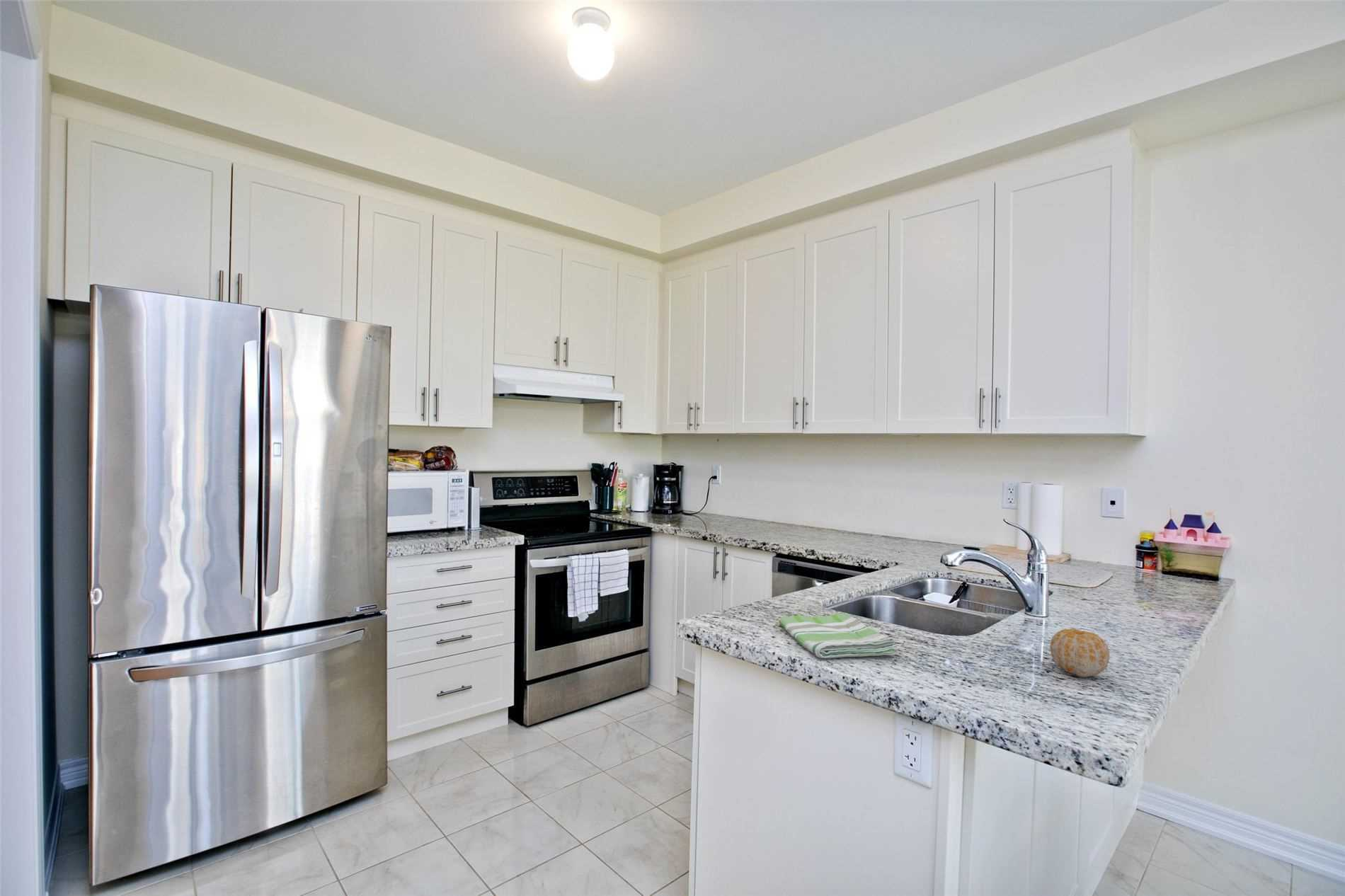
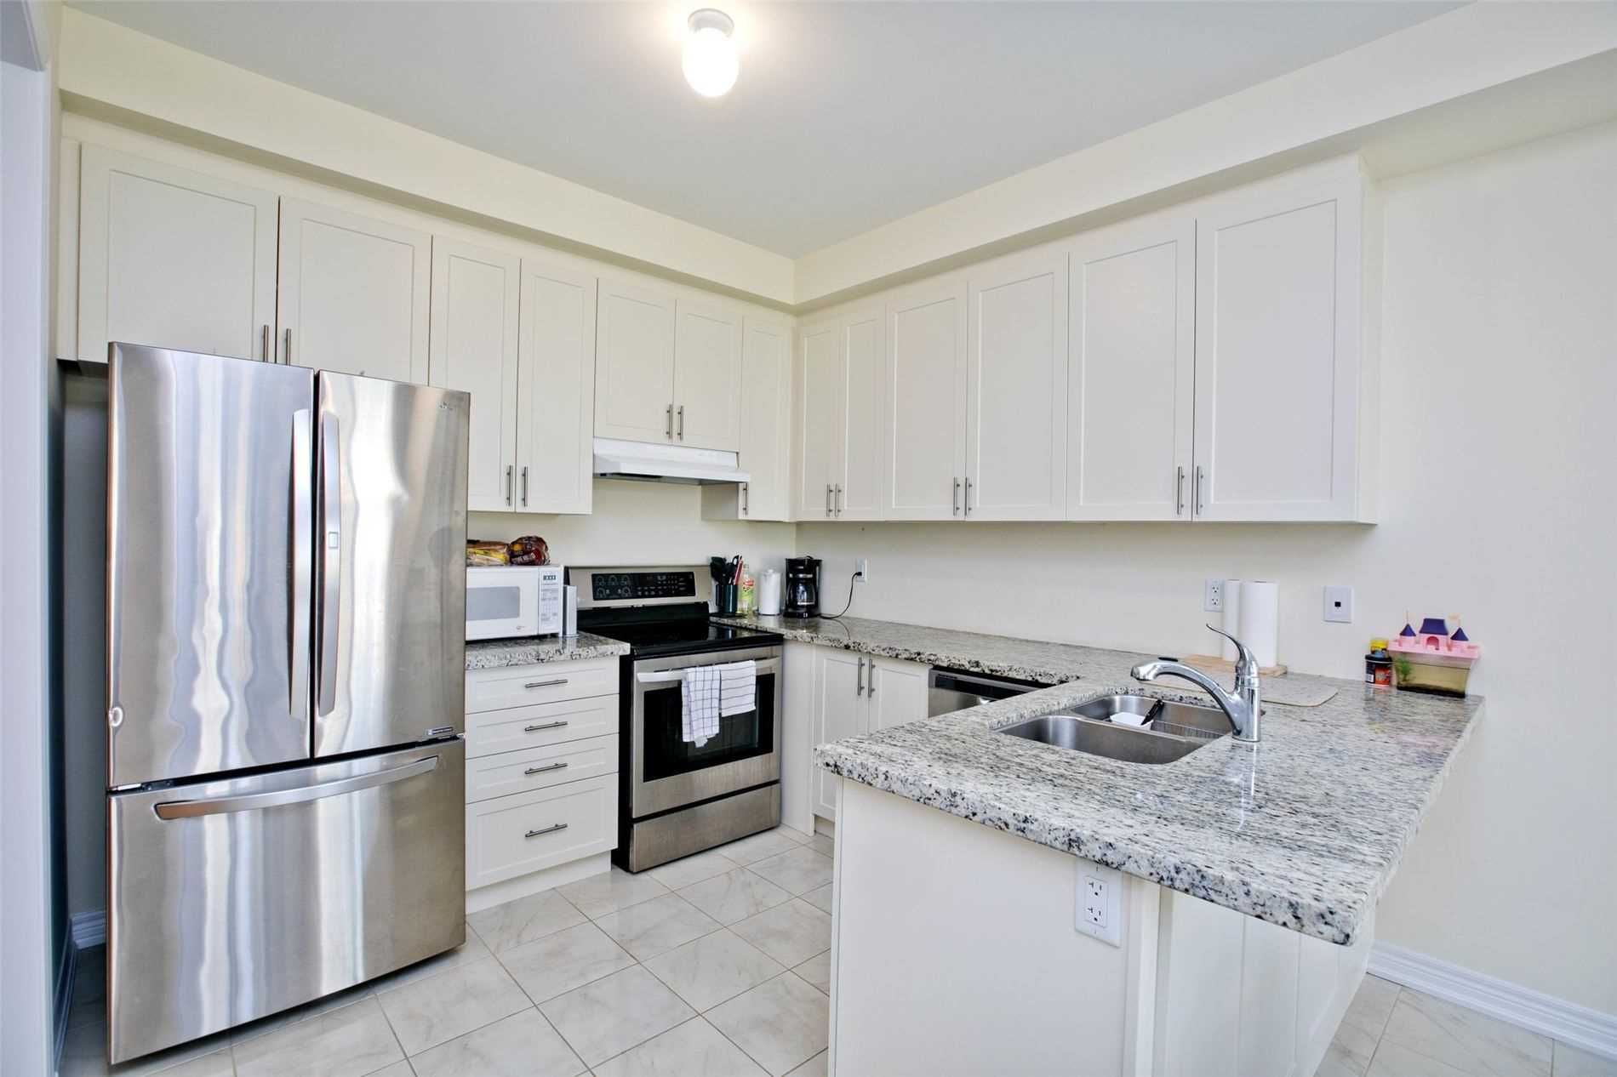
- fruit [1049,628,1110,677]
- dish towel [779,612,899,659]
